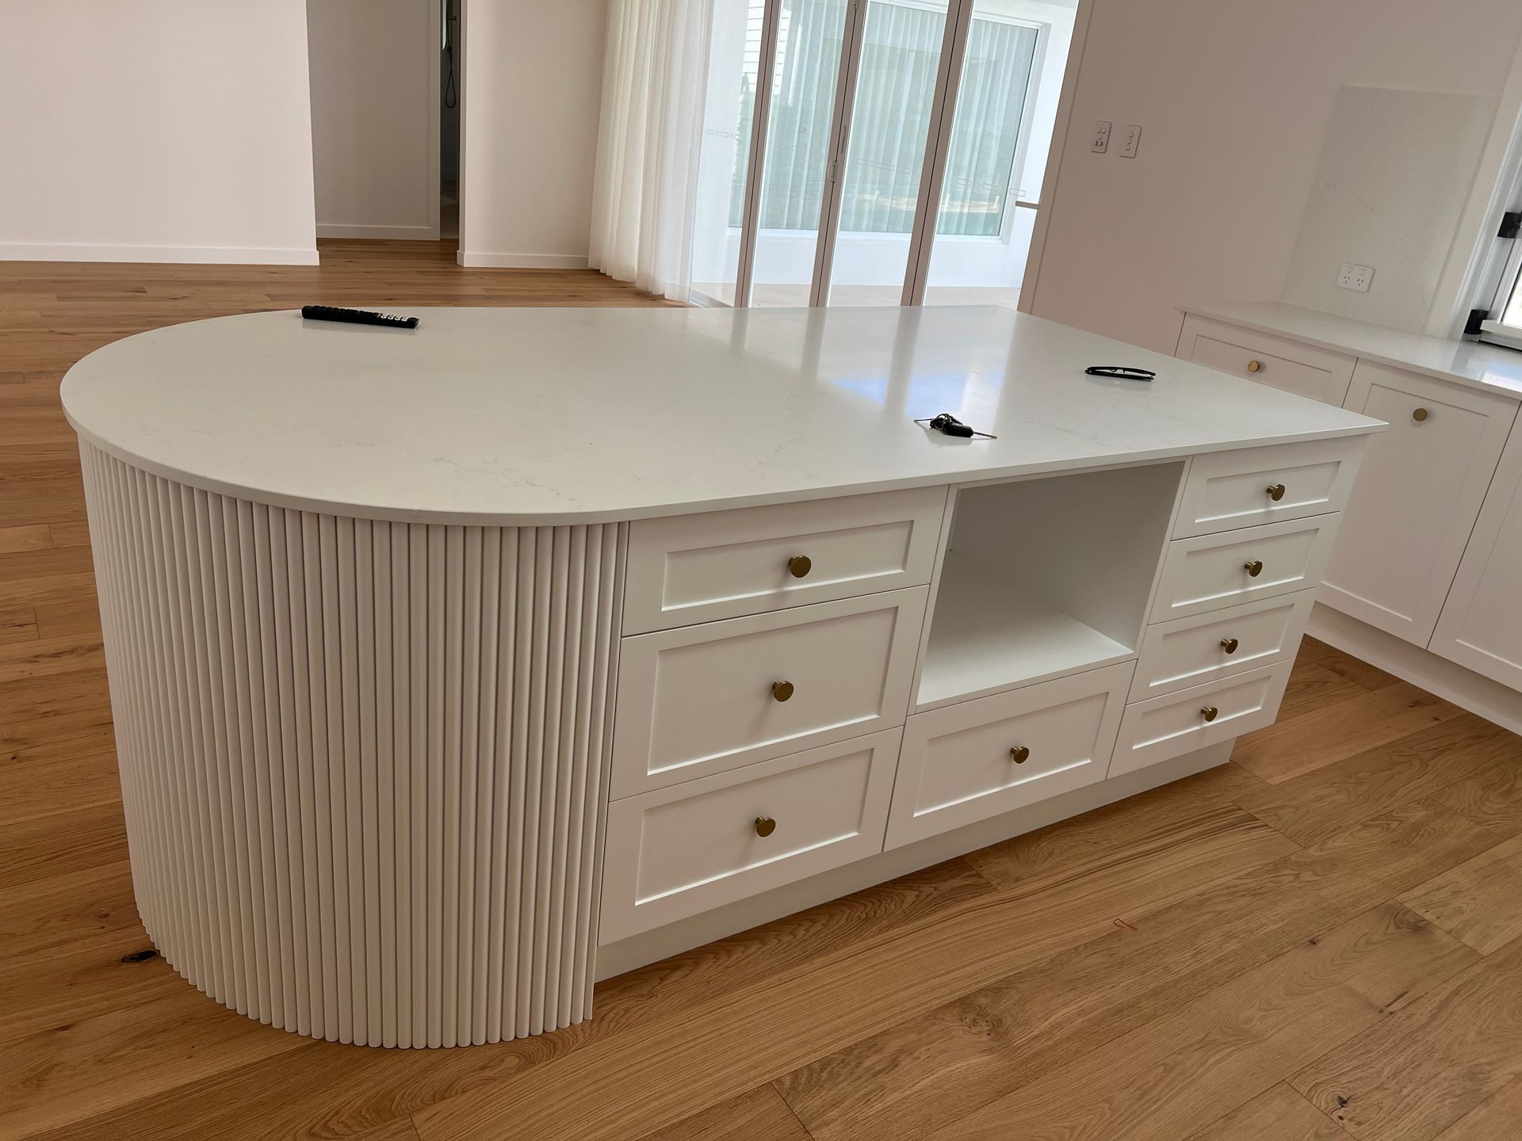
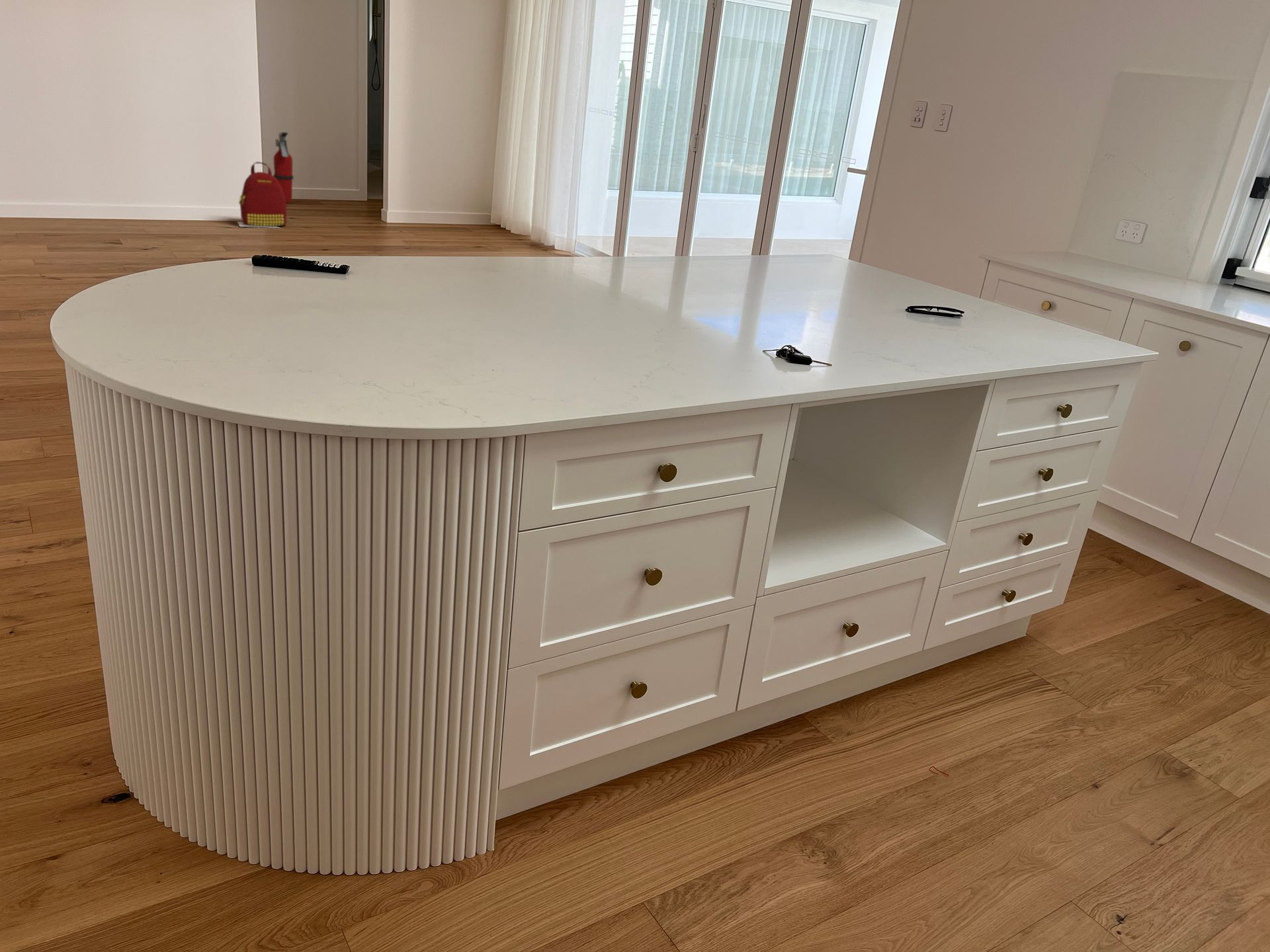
+ fire extinguisher [273,131,294,204]
+ backpack [237,161,288,229]
